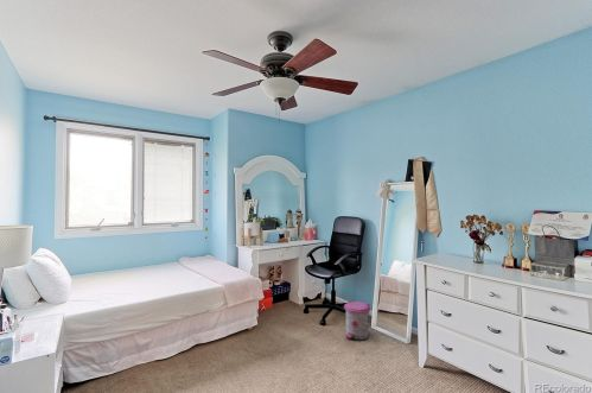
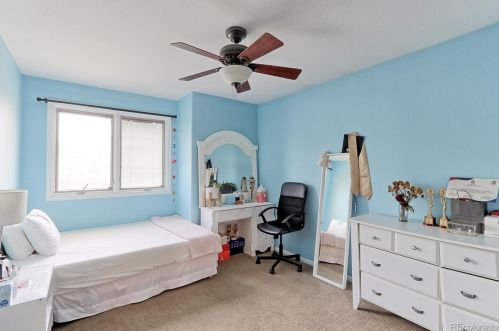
- trash can [343,300,371,342]
